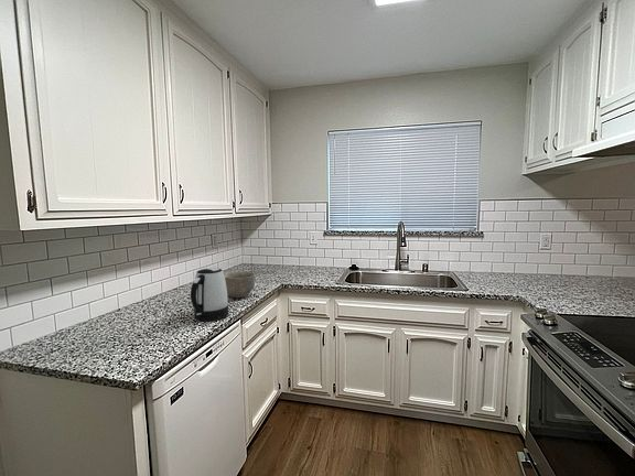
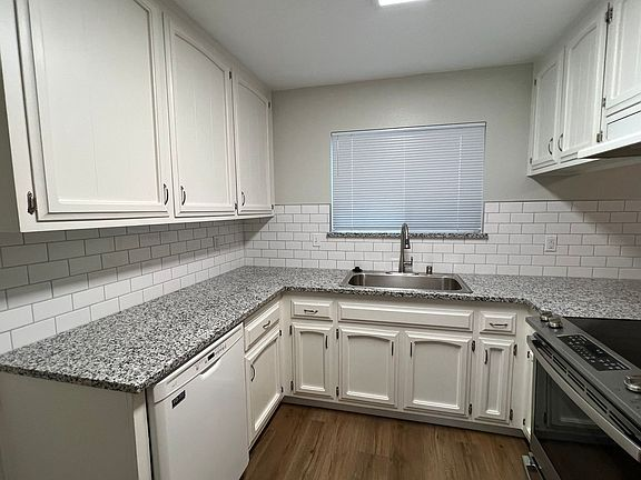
- kettle [190,267,229,322]
- bowl [224,270,256,299]
